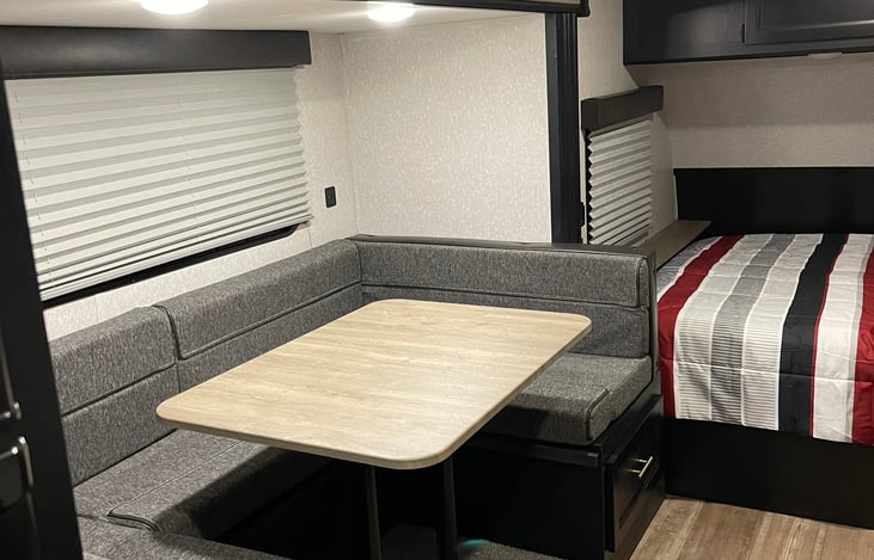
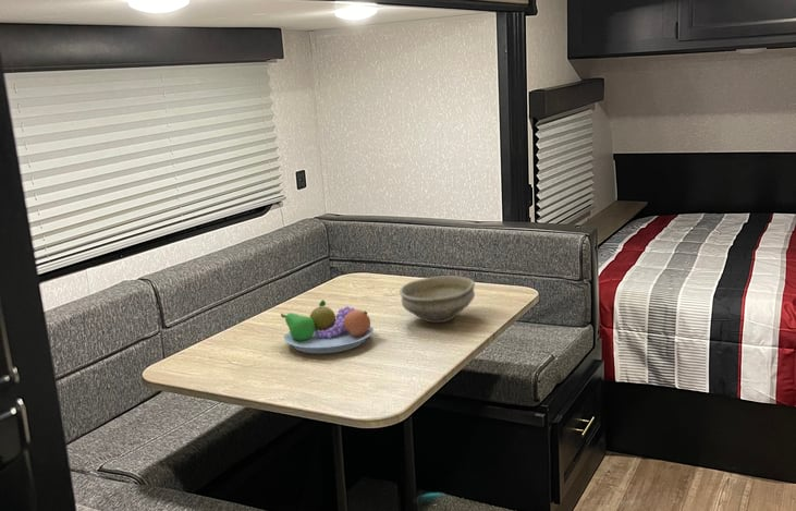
+ bowl [399,275,476,324]
+ fruit bowl [280,299,375,355]
